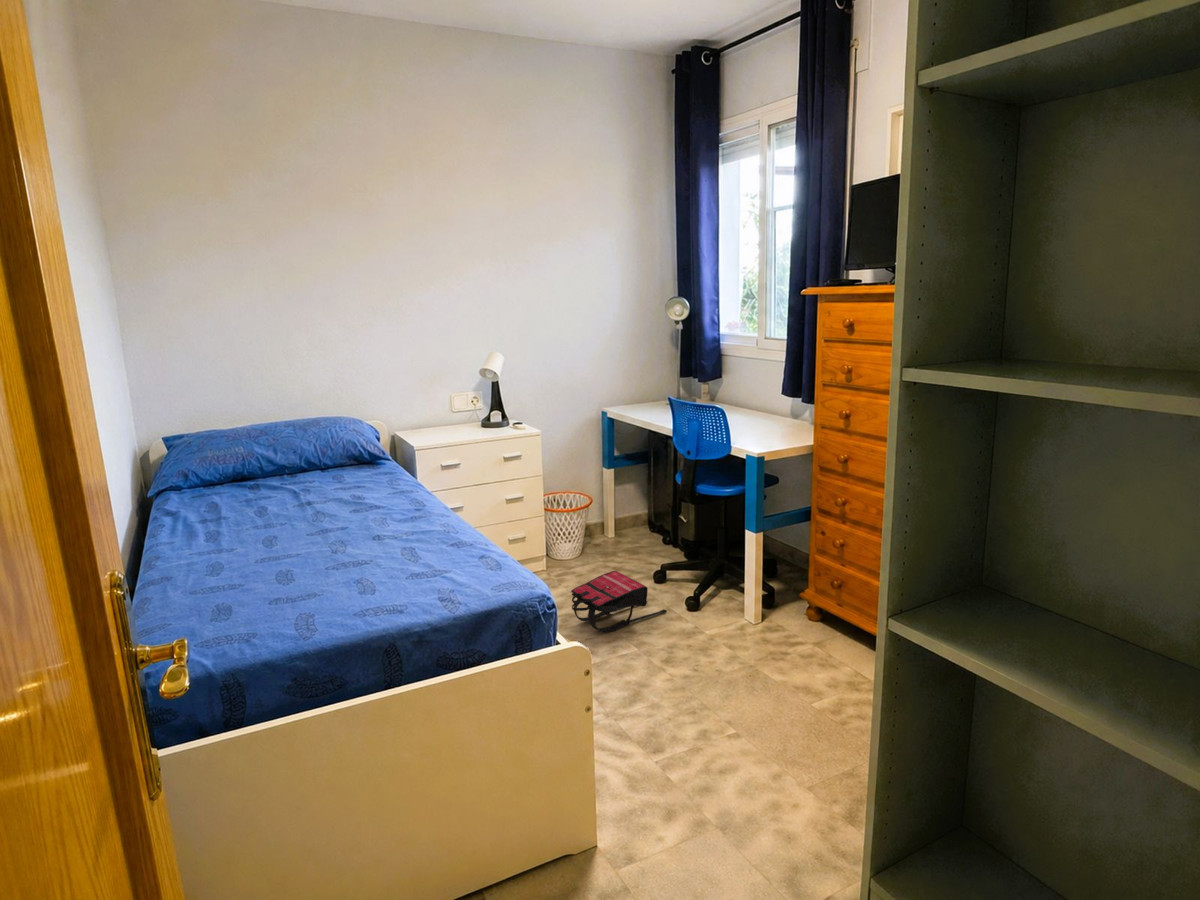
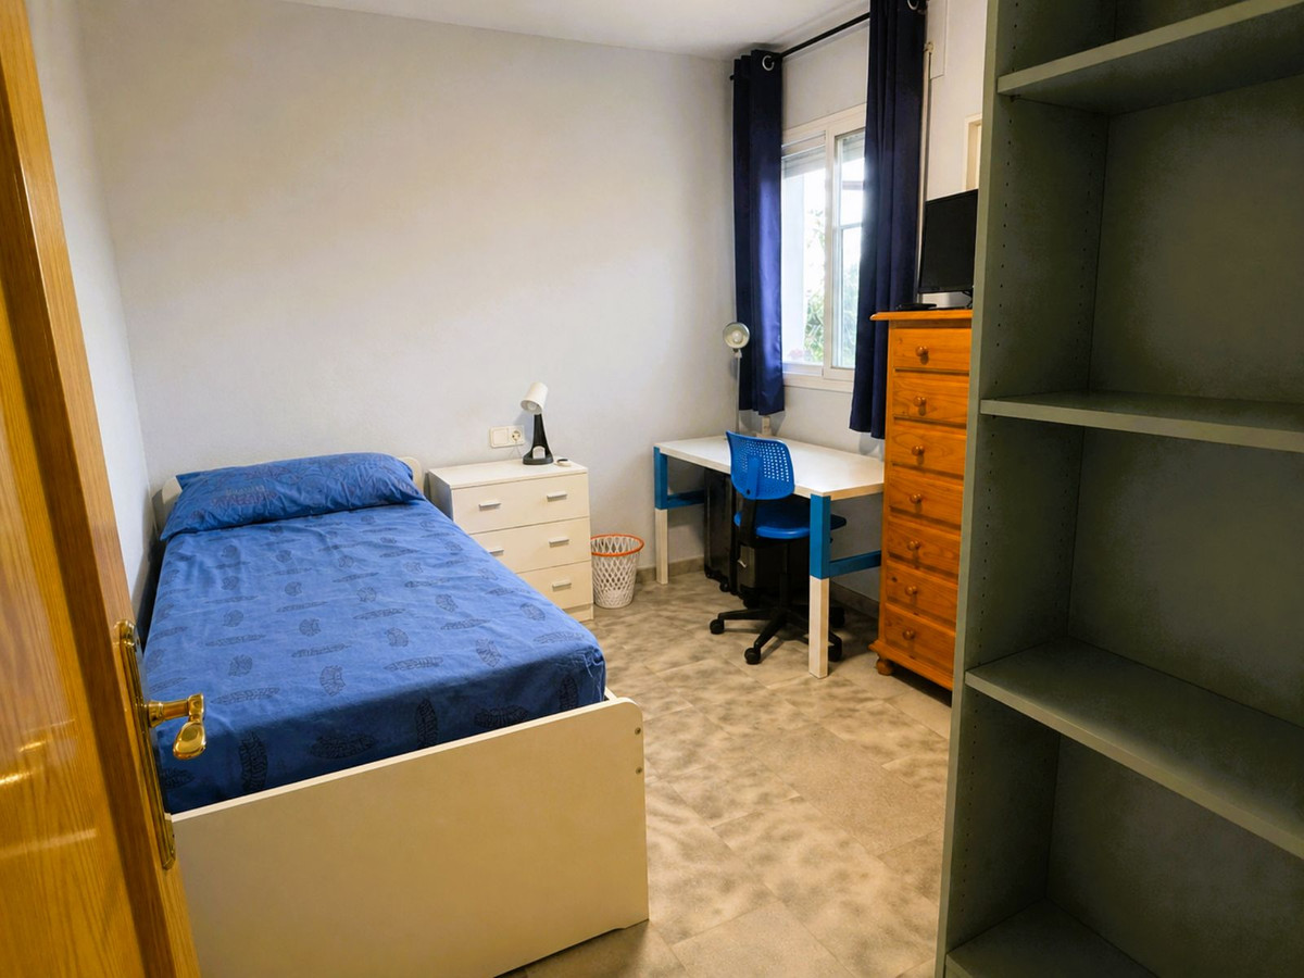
- backpack [570,570,668,633]
